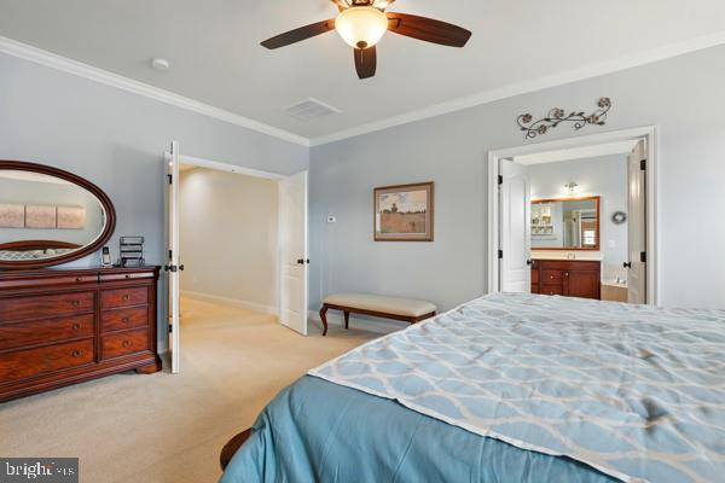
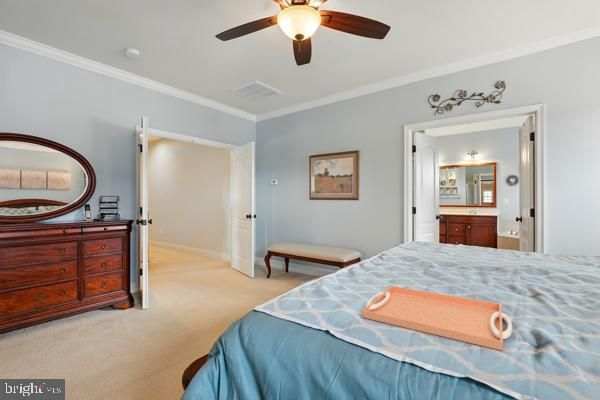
+ serving tray [361,285,513,352]
